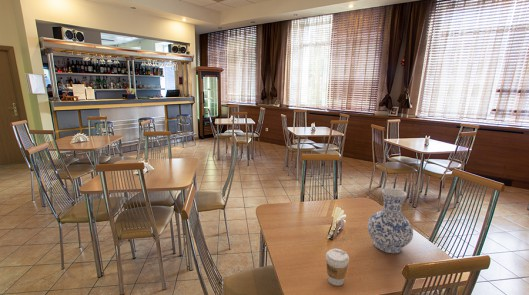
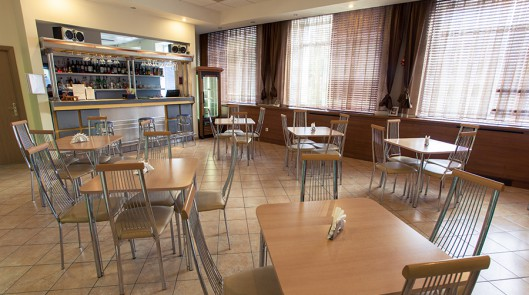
- vase [367,187,414,254]
- coffee cup [325,248,350,287]
